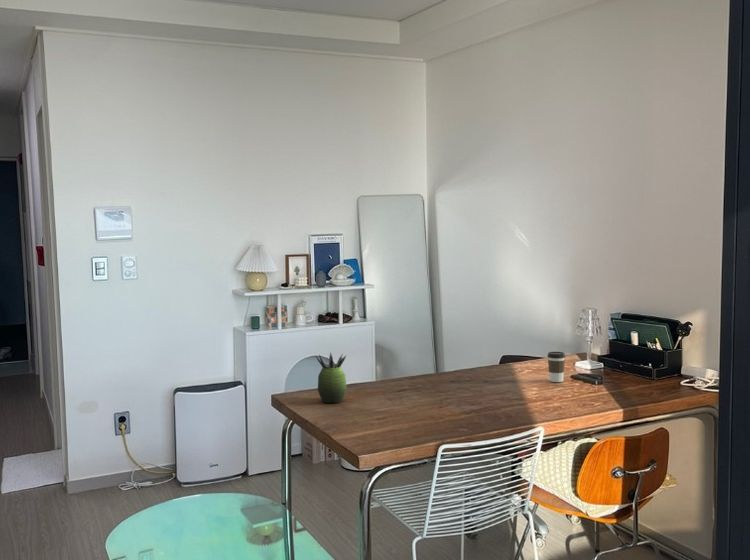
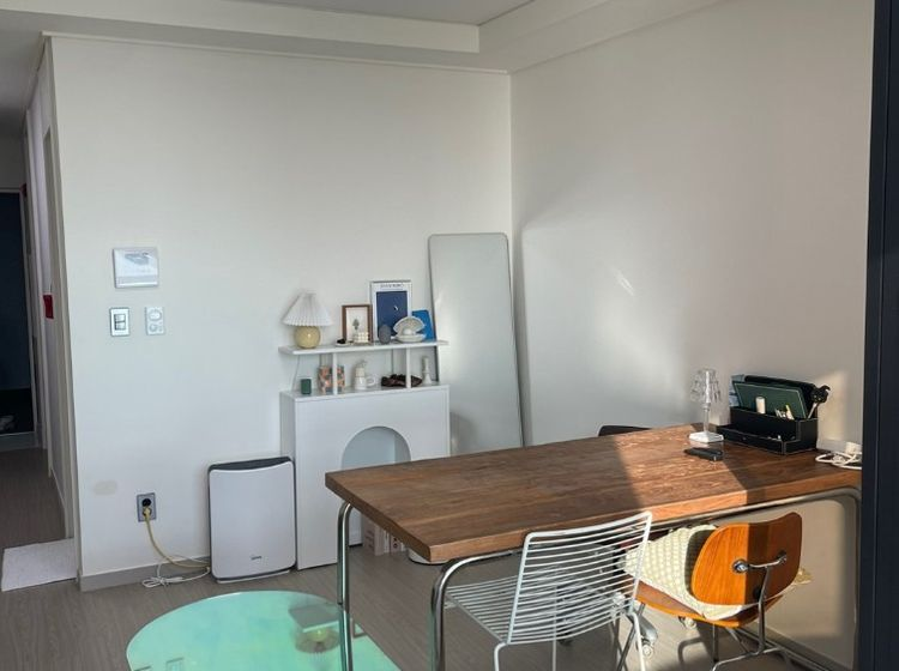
- succulent plant [315,352,348,404]
- coffee cup [546,351,566,383]
